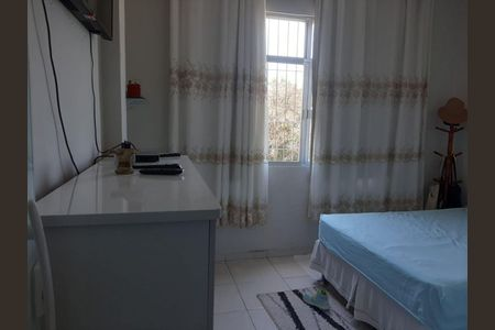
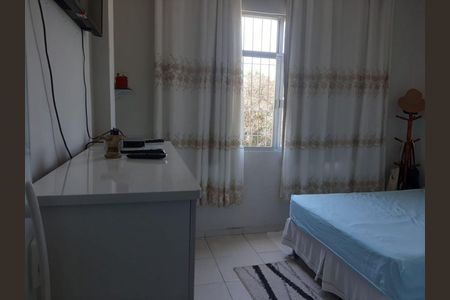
- sneaker [302,287,331,311]
